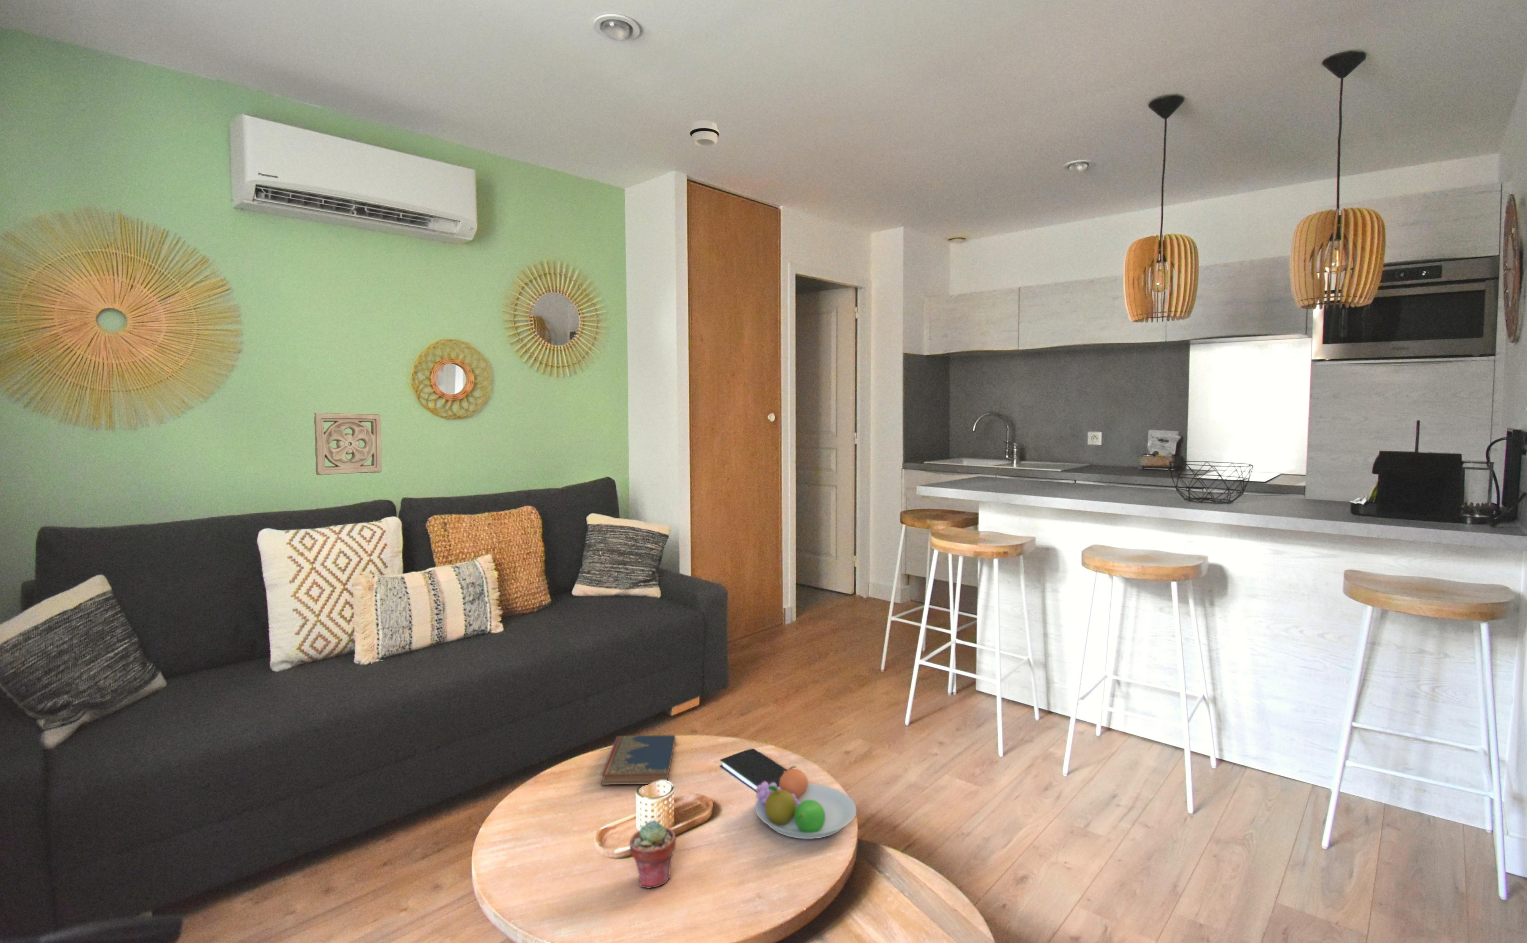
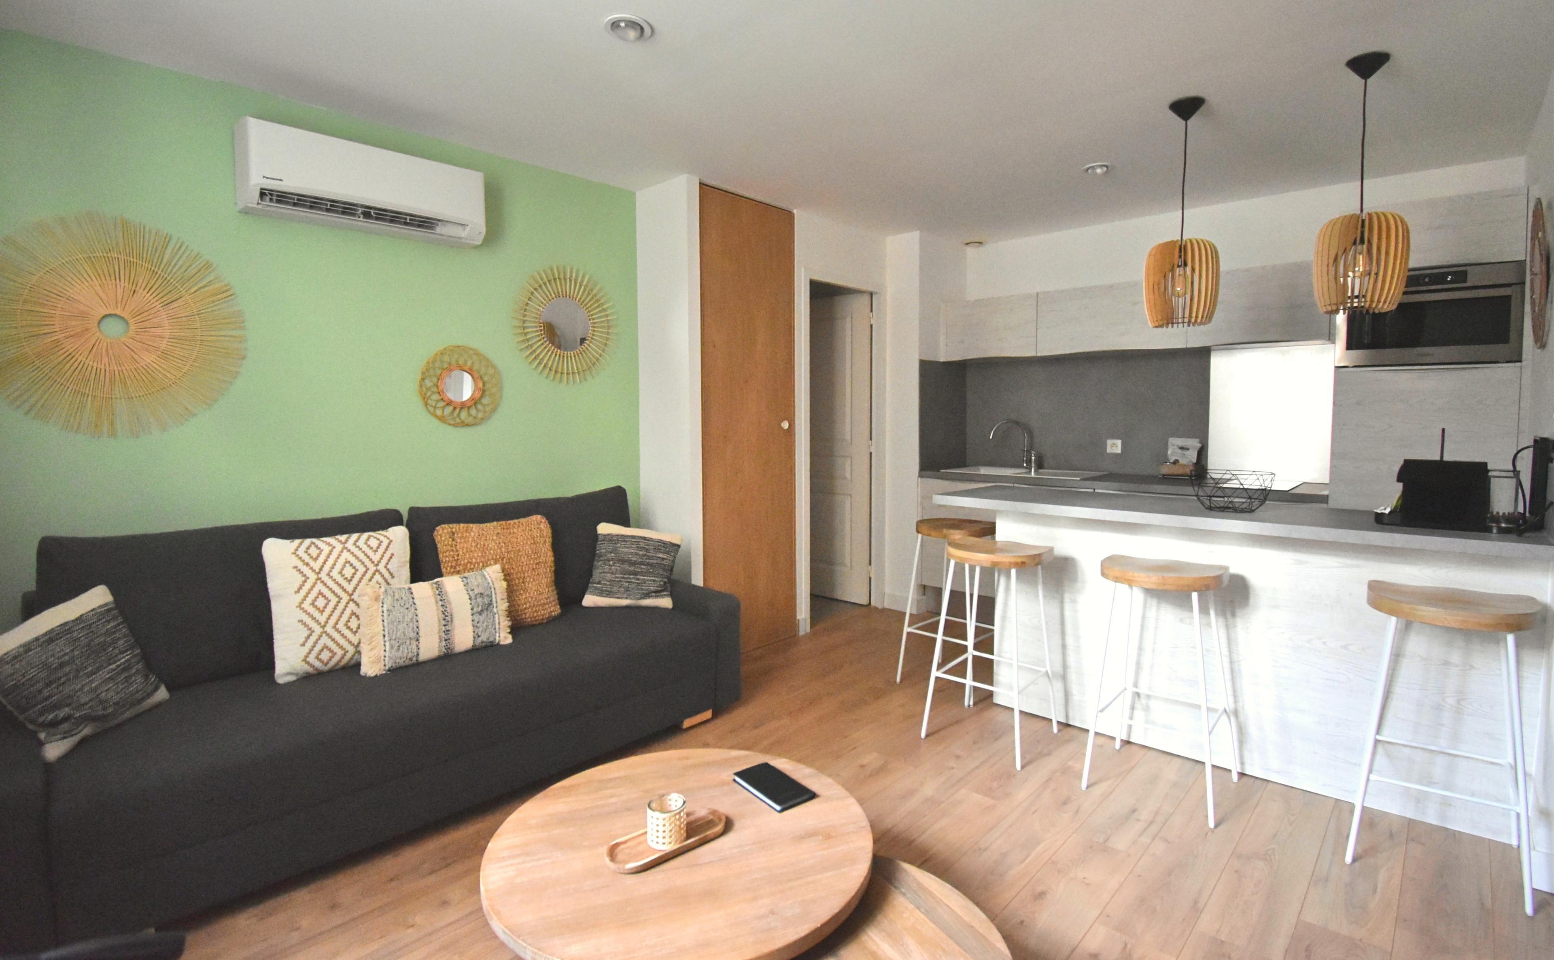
- hardcover book [601,735,675,785]
- wall ornament [313,412,382,475]
- fruit bowl [755,765,857,839]
- potted succulent [629,820,676,888]
- smoke detector [689,120,720,147]
